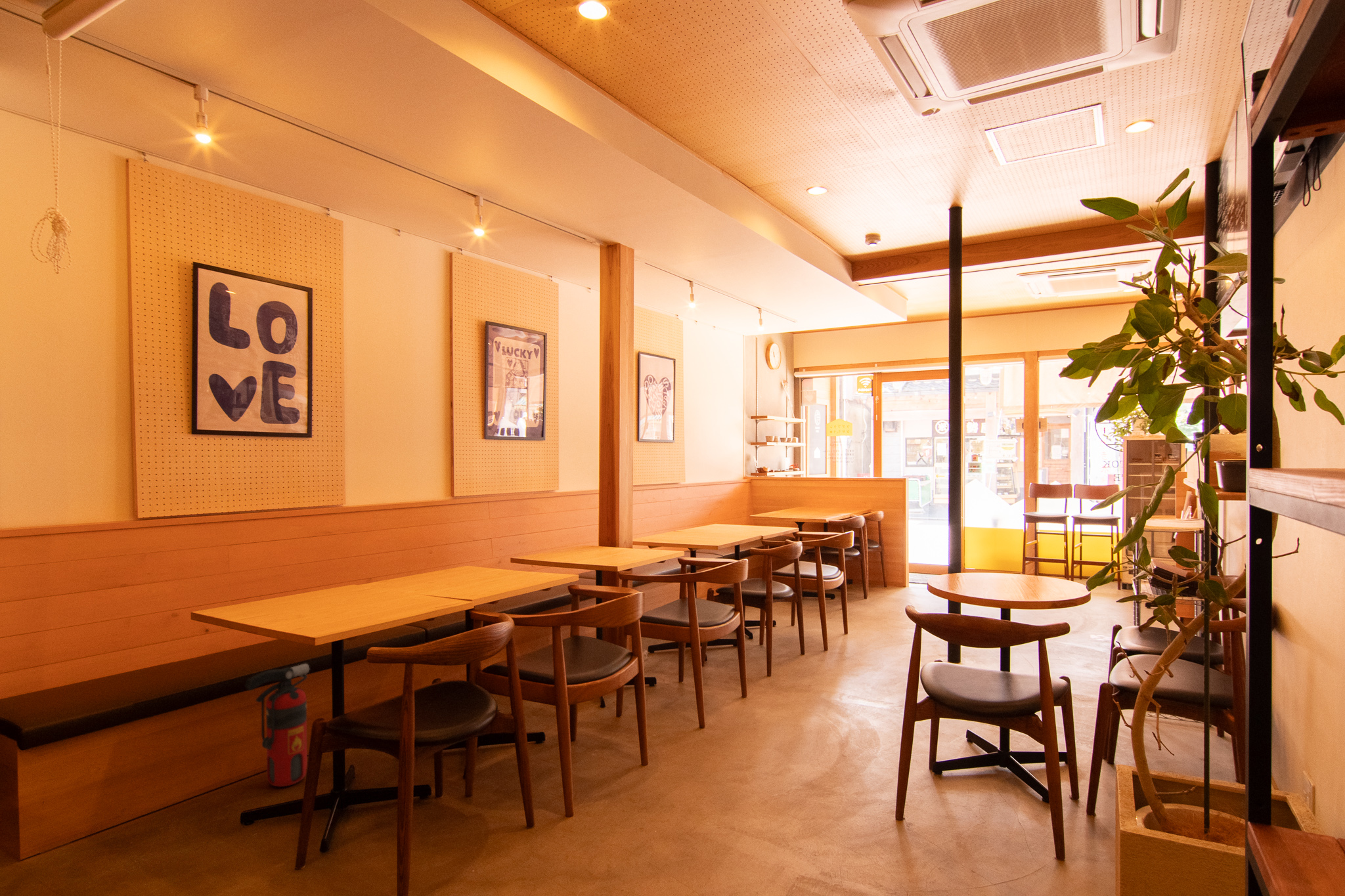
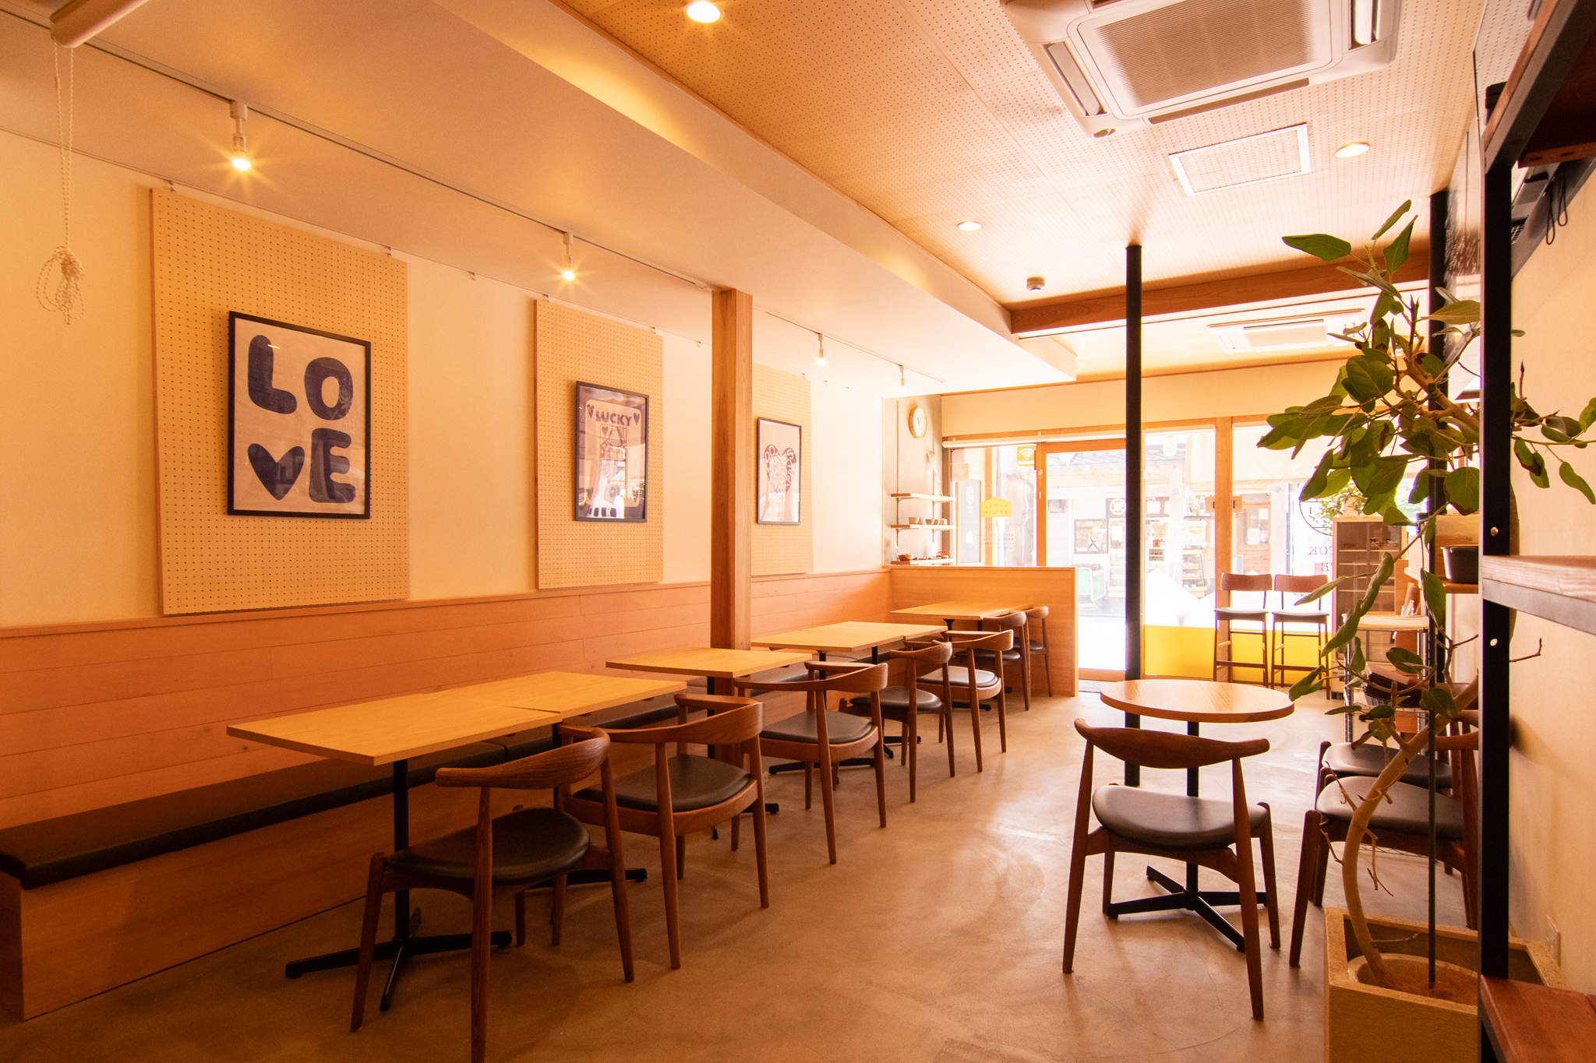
- fire extinguisher [244,663,311,788]
